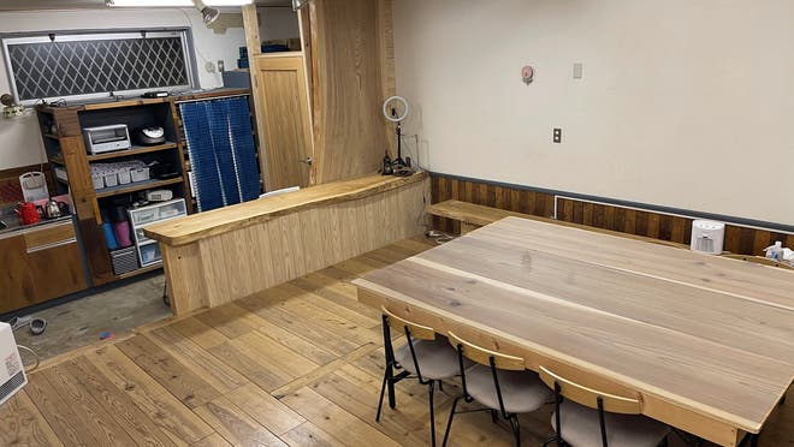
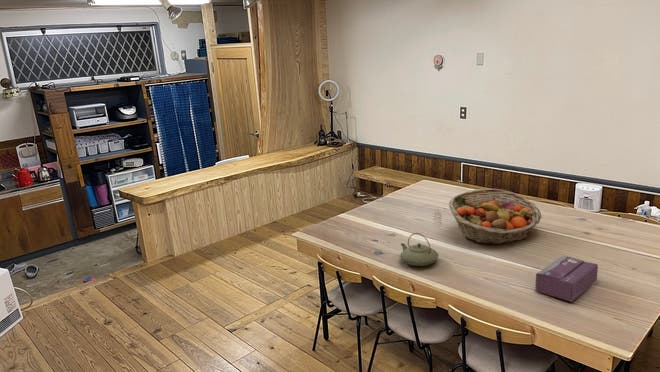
+ tissue box [534,254,599,303]
+ fruit basket [448,188,542,245]
+ teapot [399,232,439,267]
